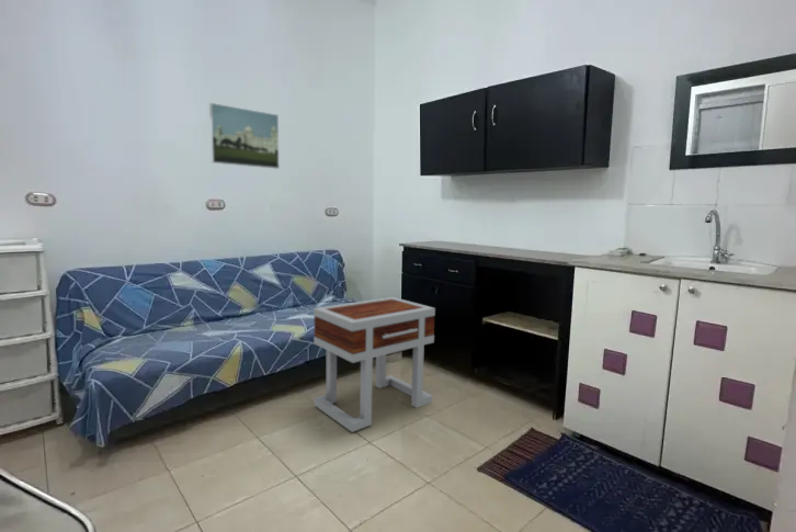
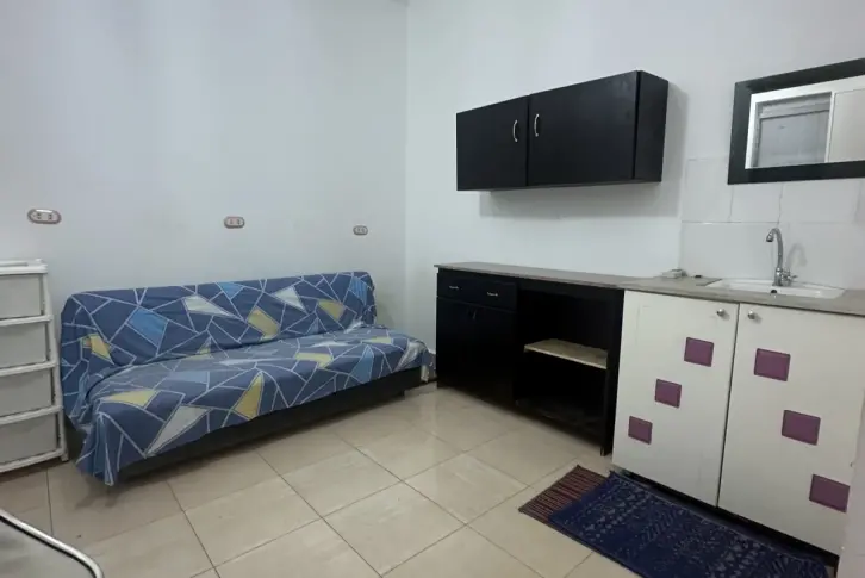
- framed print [208,102,281,170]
- side table [312,296,436,433]
